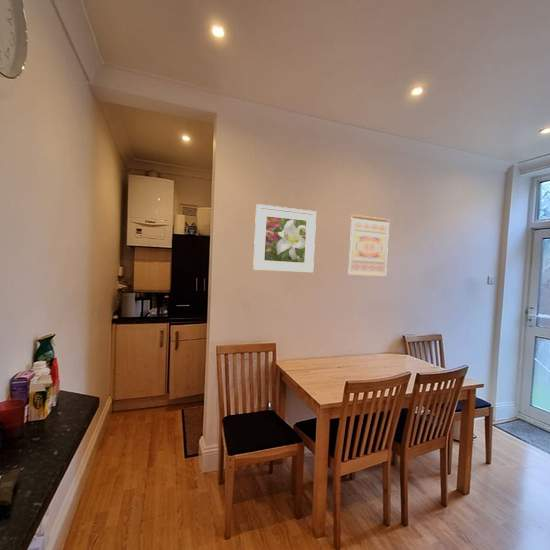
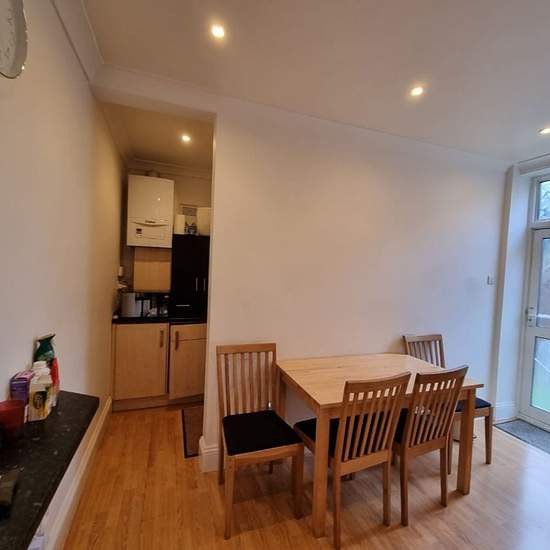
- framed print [252,203,317,274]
- wall art [347,214,391,278]
